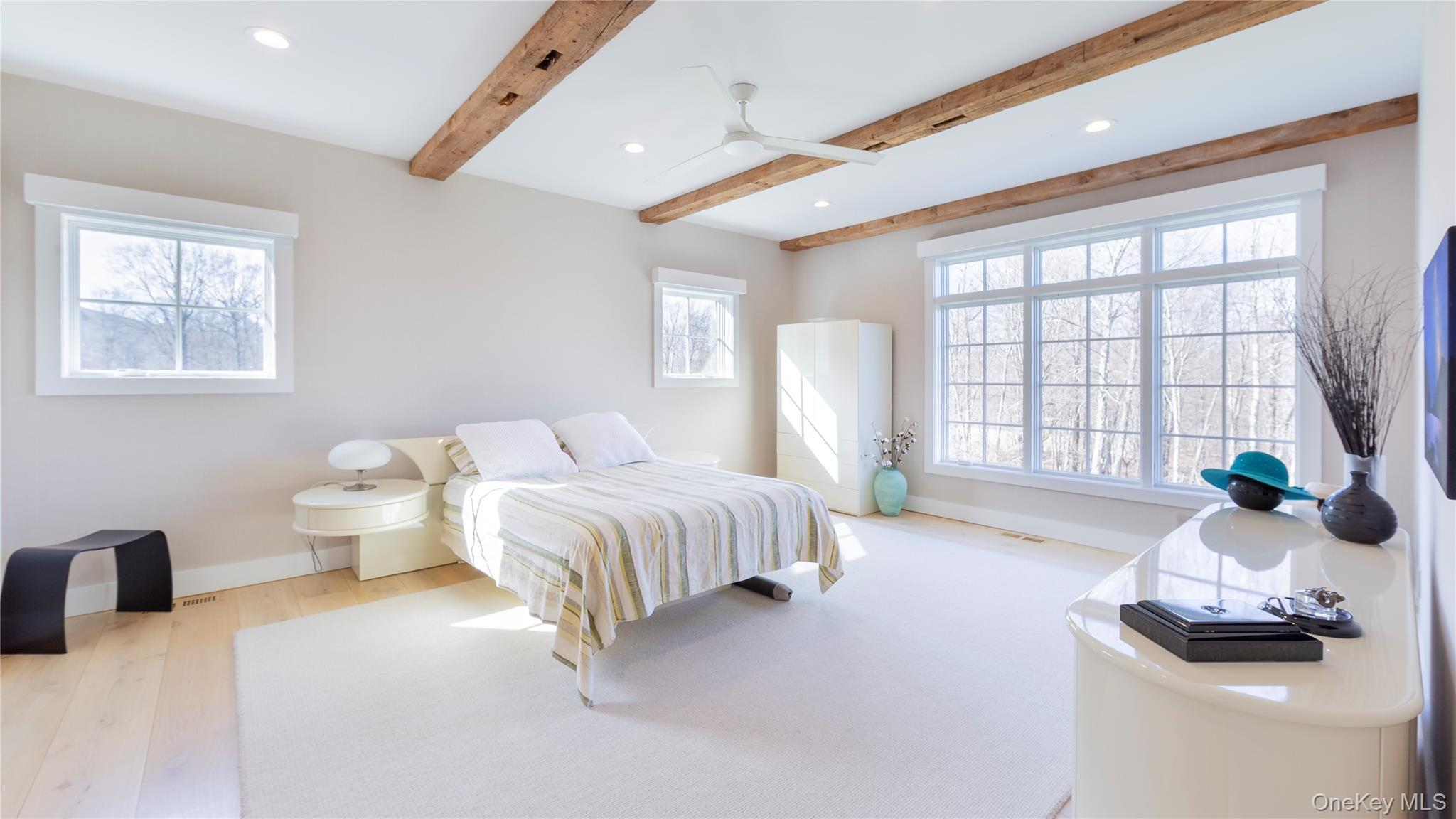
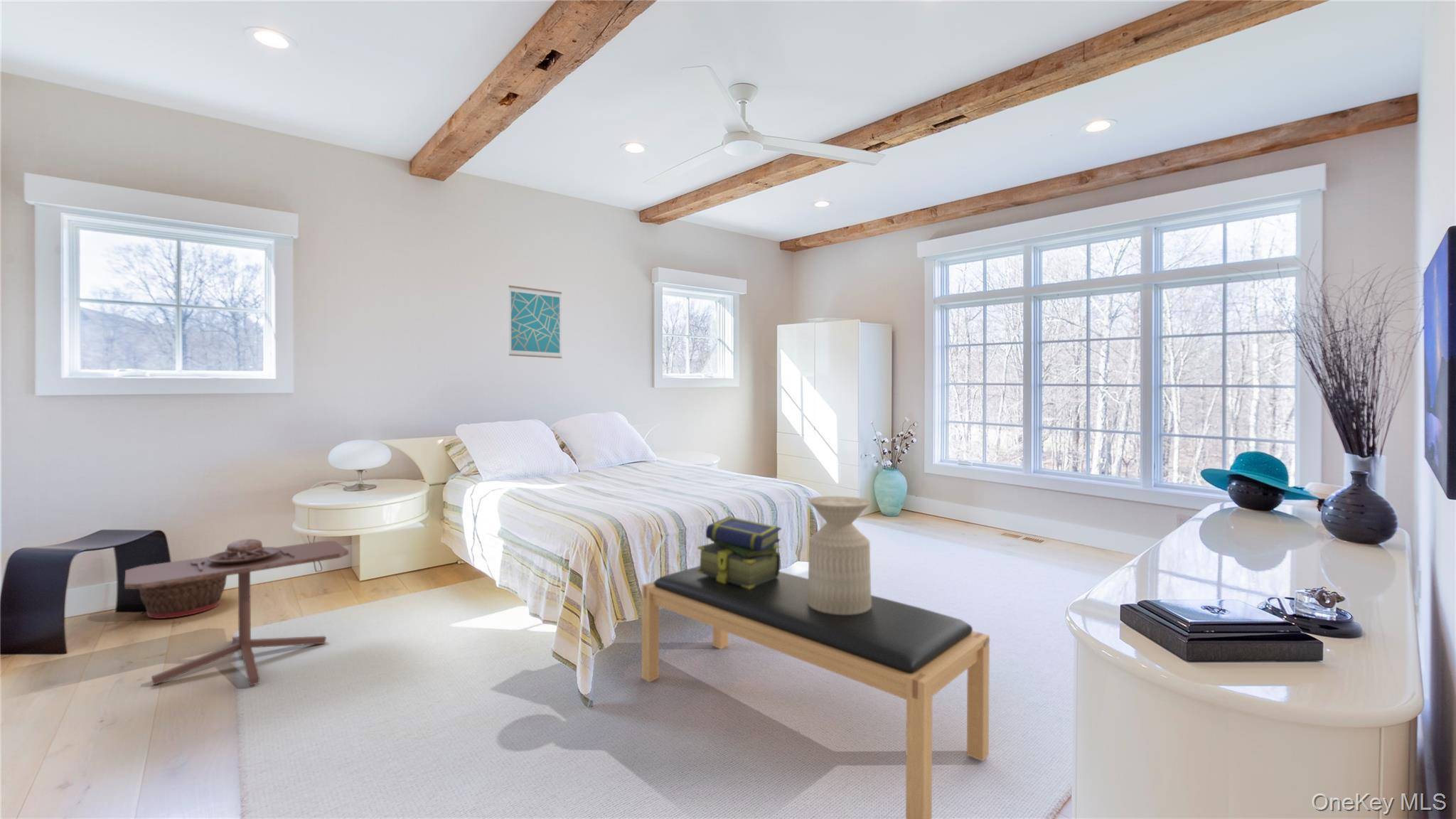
+ basket [139,576,228,619]
+ wall art [508,284,562,359]
+ stack of books [697,516,782,589]
+ side table [124,538,349,687]
+ side table [807,496,872,615]
+ bench [641,565,990,819]
